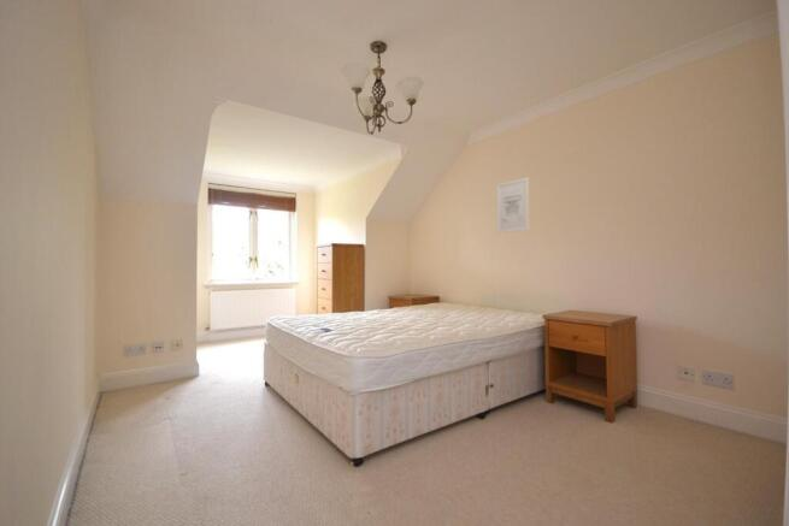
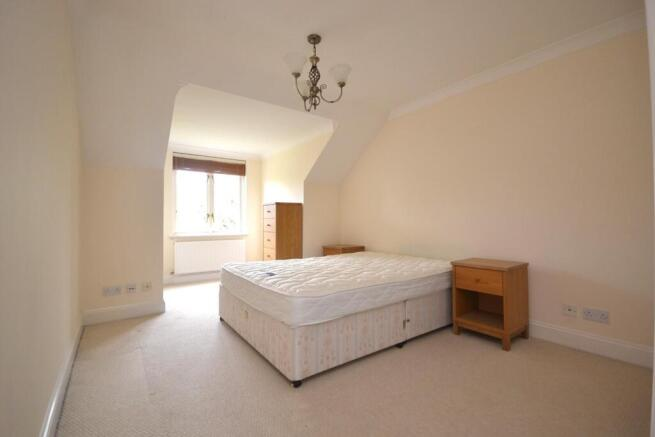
- wall art [495,176,530,235]
